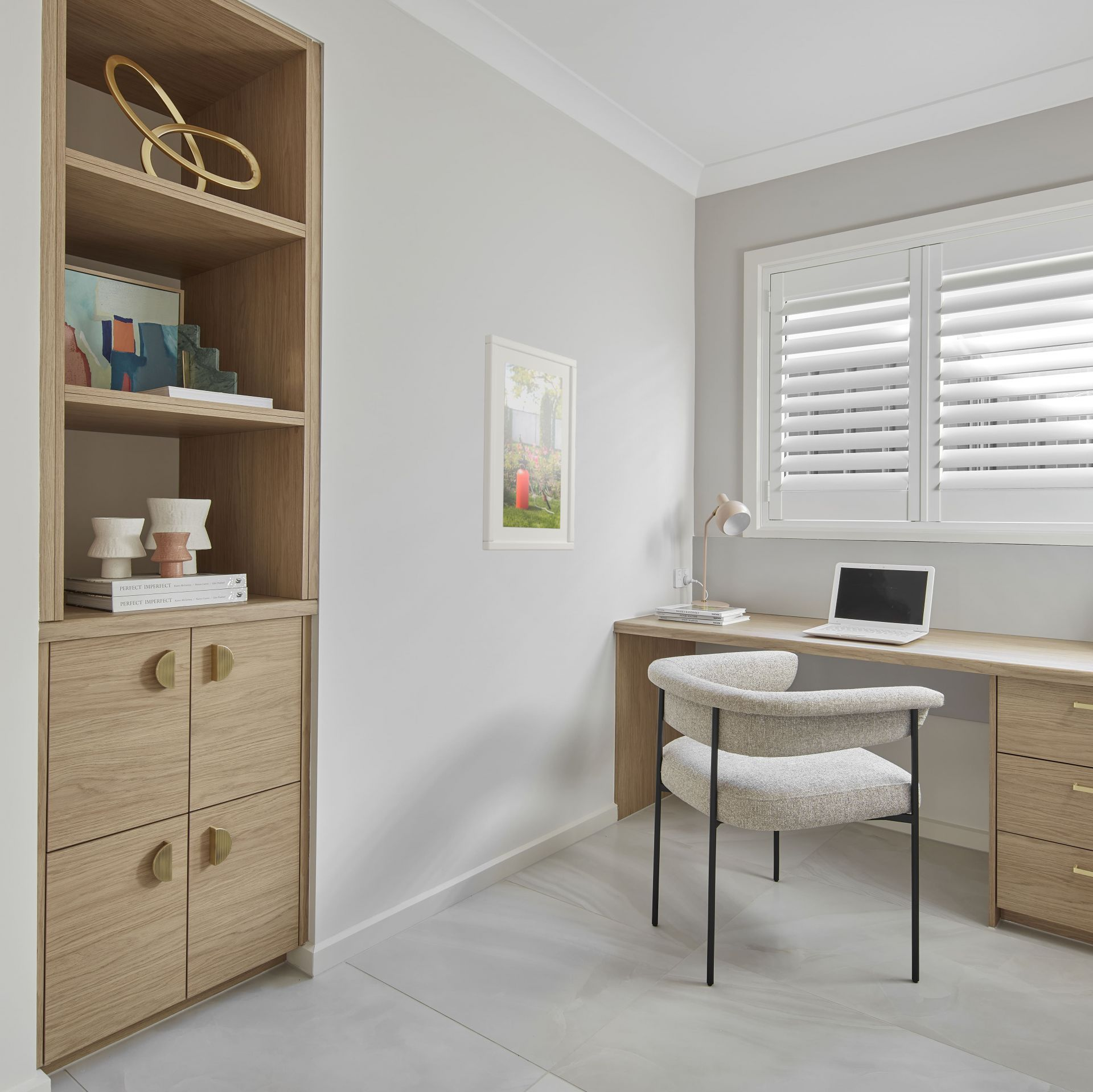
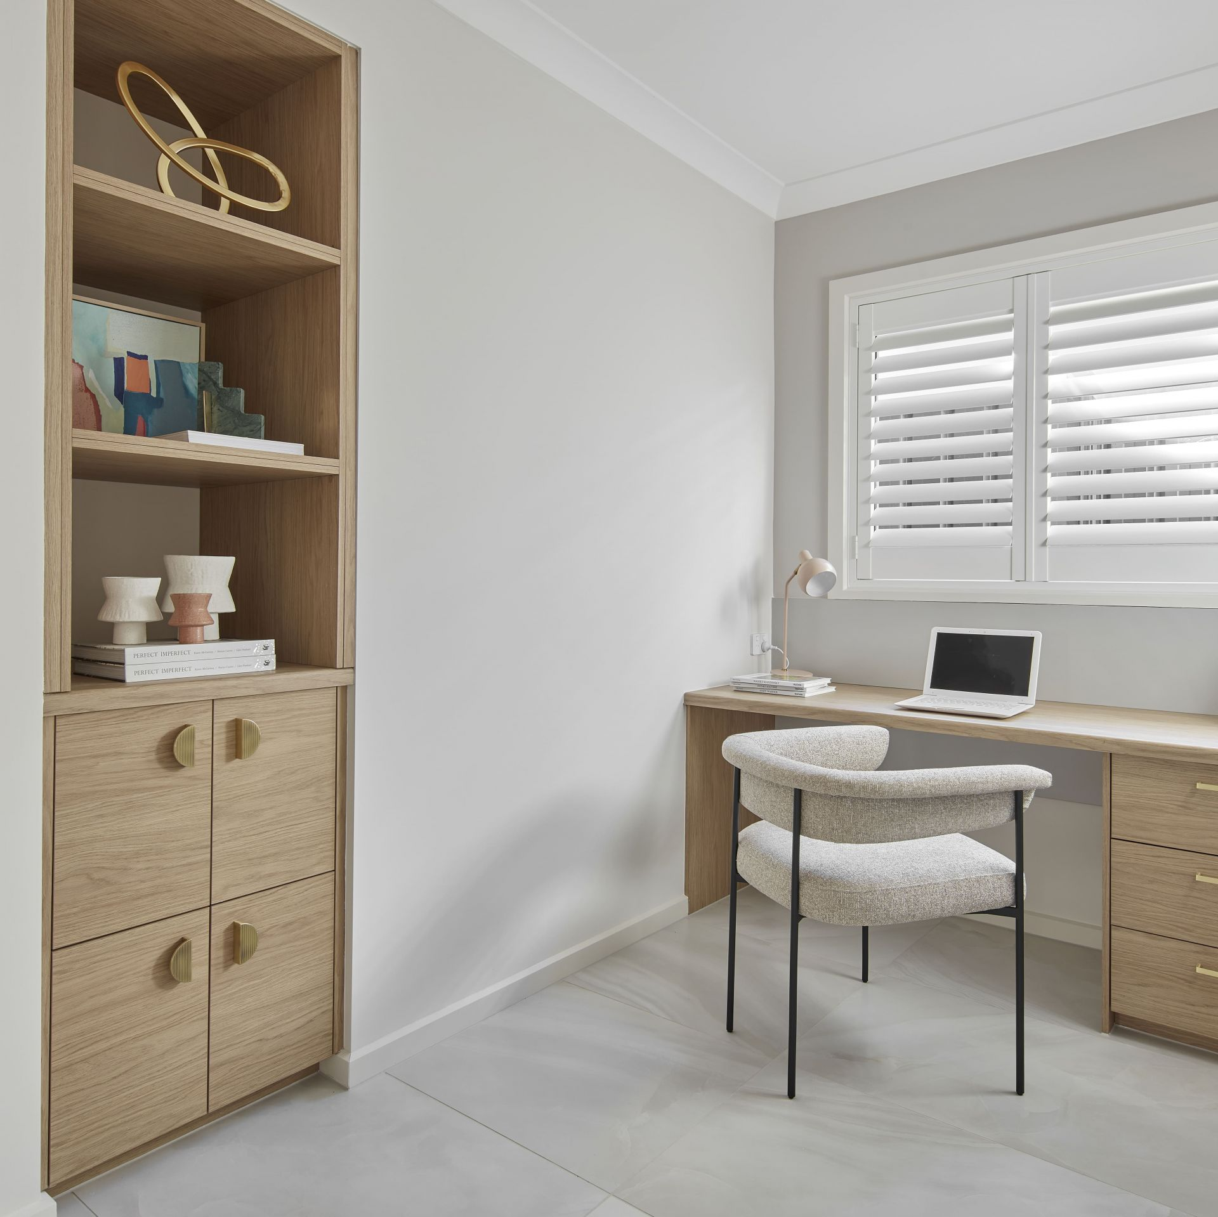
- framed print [482,333,577,551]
